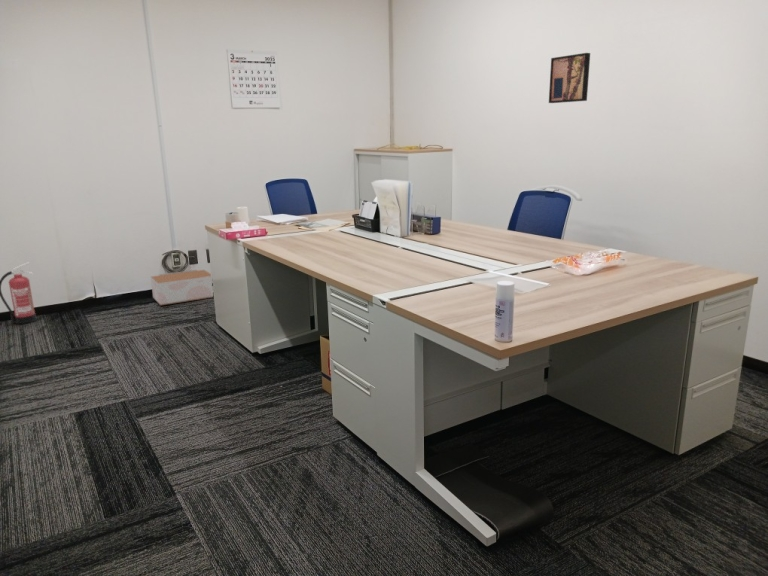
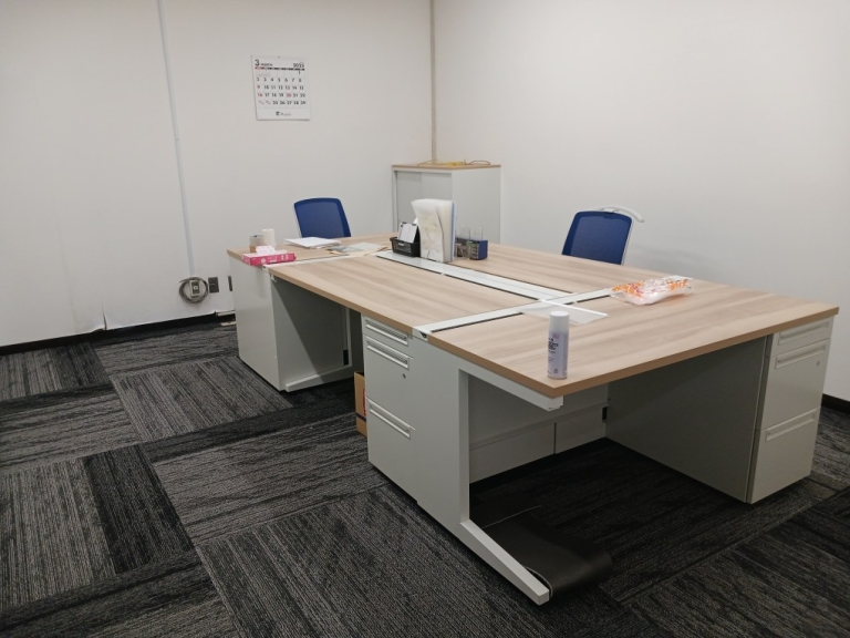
- cardboard box [150,269,214,307]
- fire extinguisher [0,261,38,325]
- wall art [548,52,591,104]
